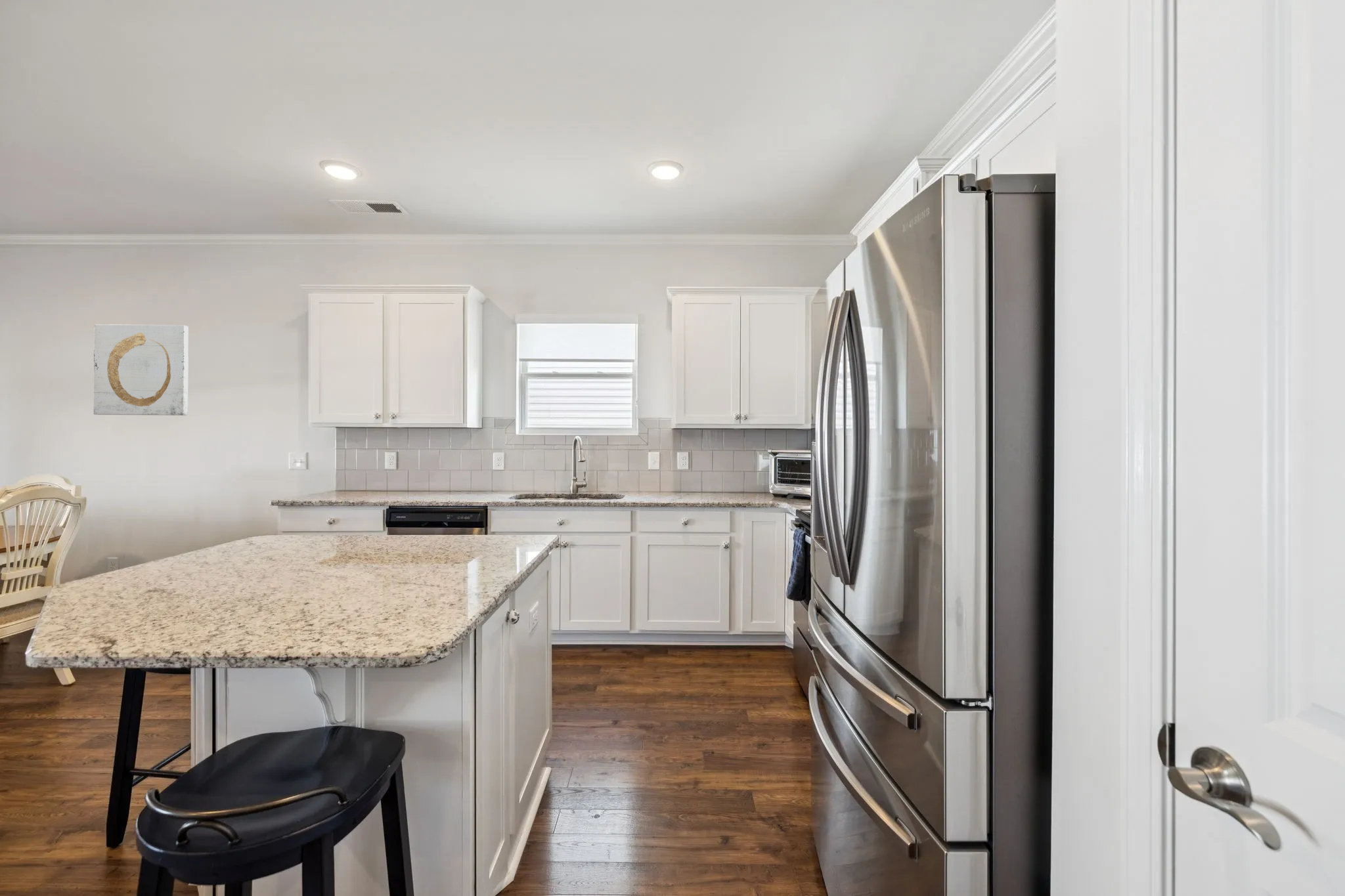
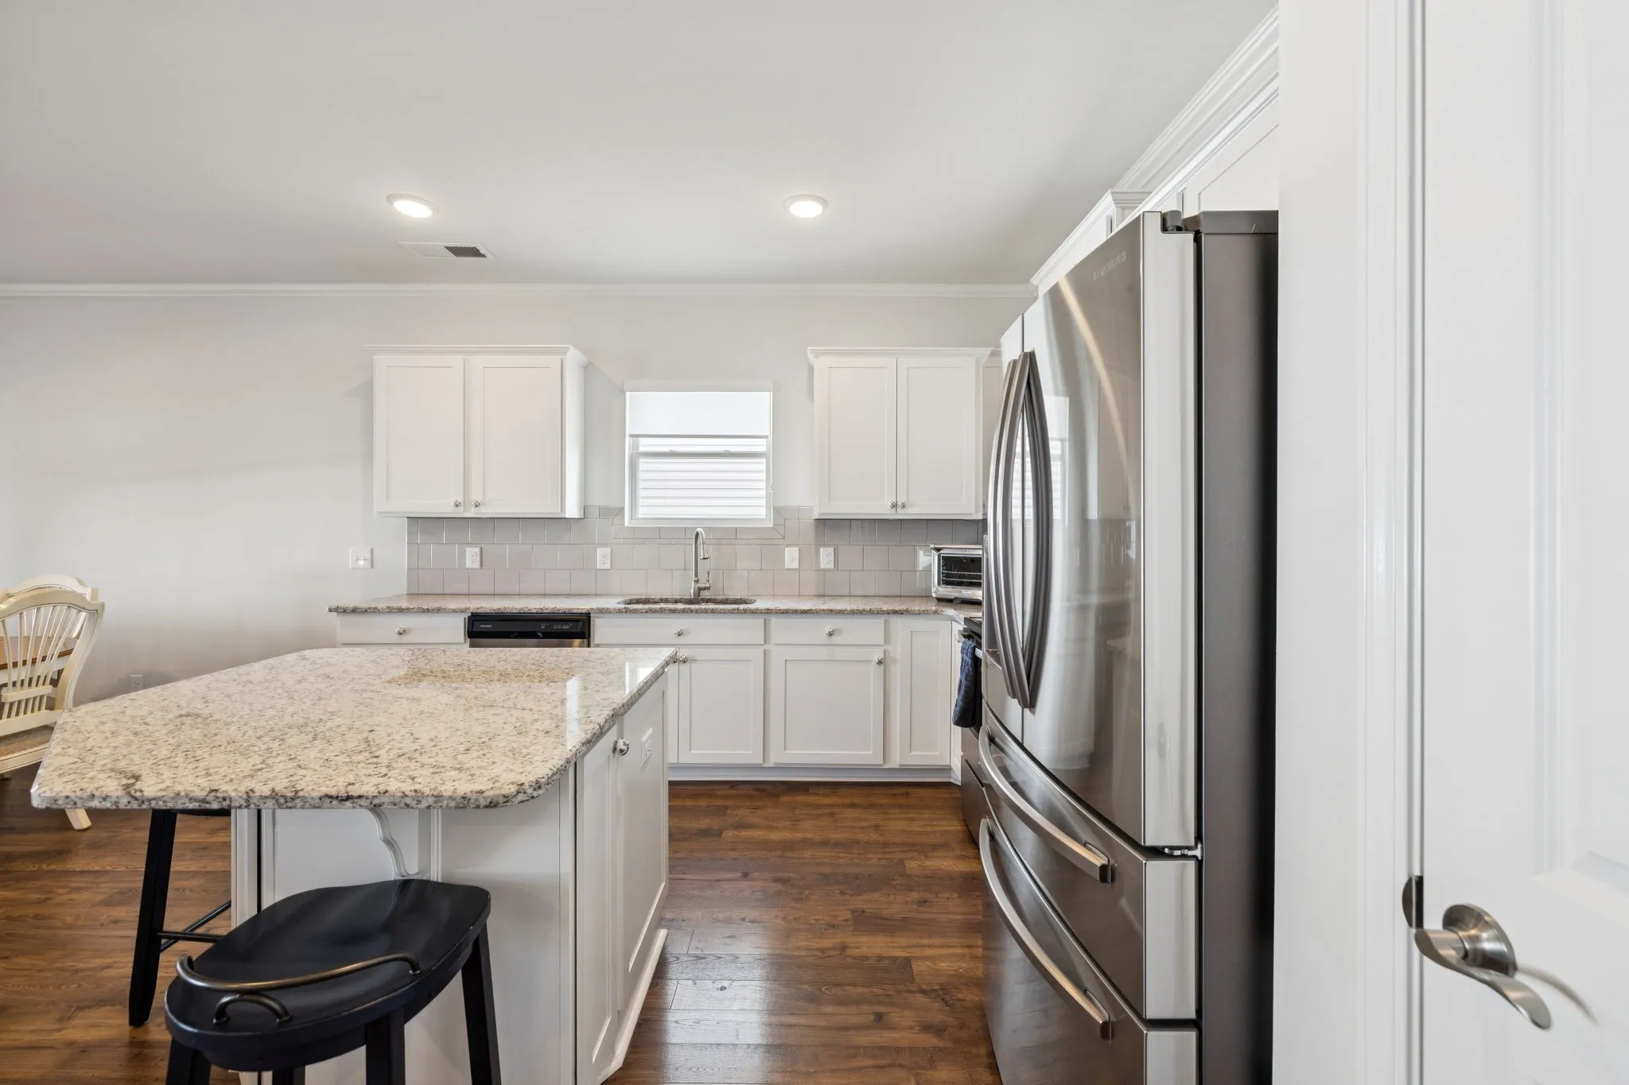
- wall art [93,324,189,416]
